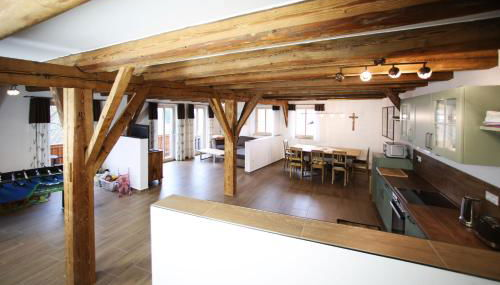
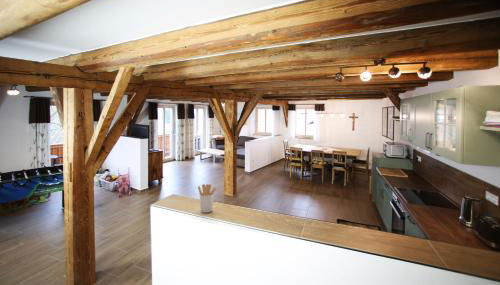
+ utensil holder [197,183,217,213]
